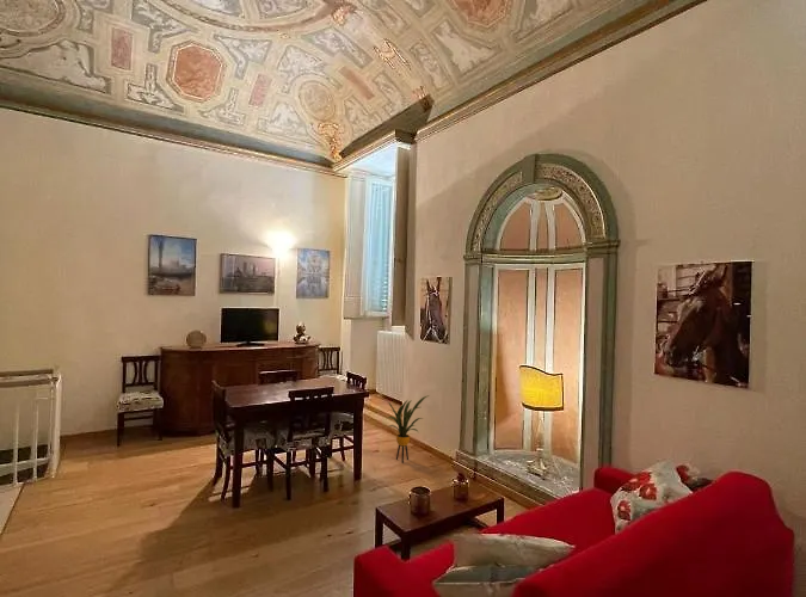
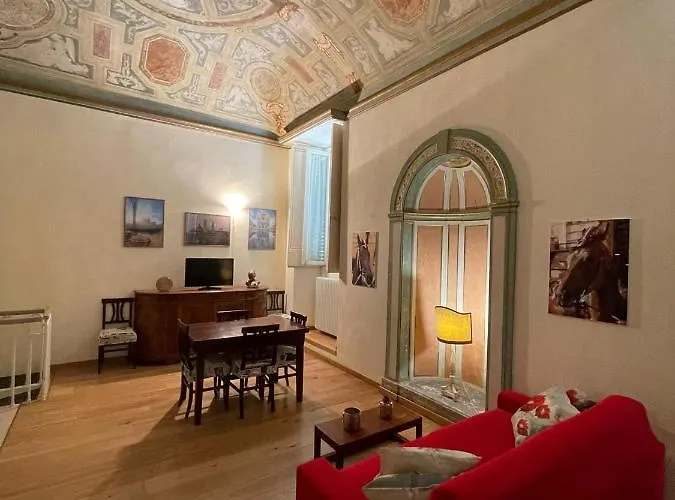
- house plant [387,394,430,464]
